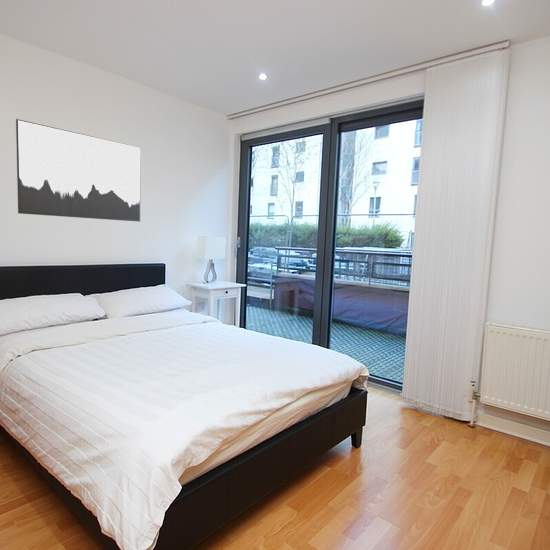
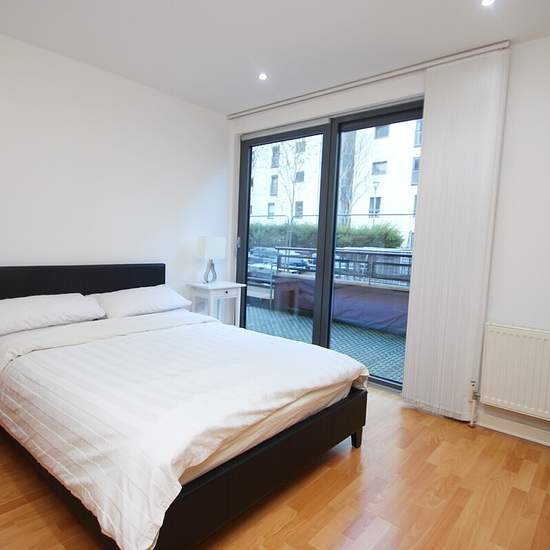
- wall art [15,118,142,223]
